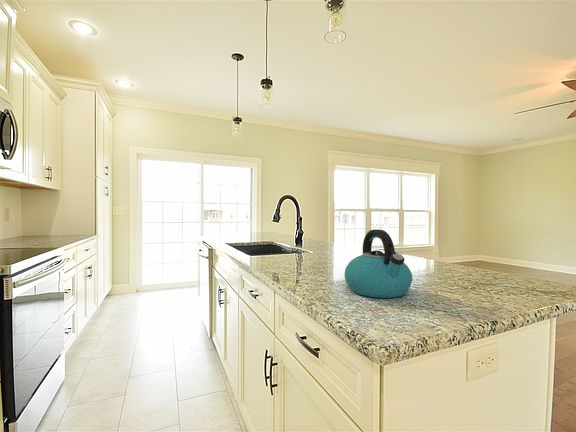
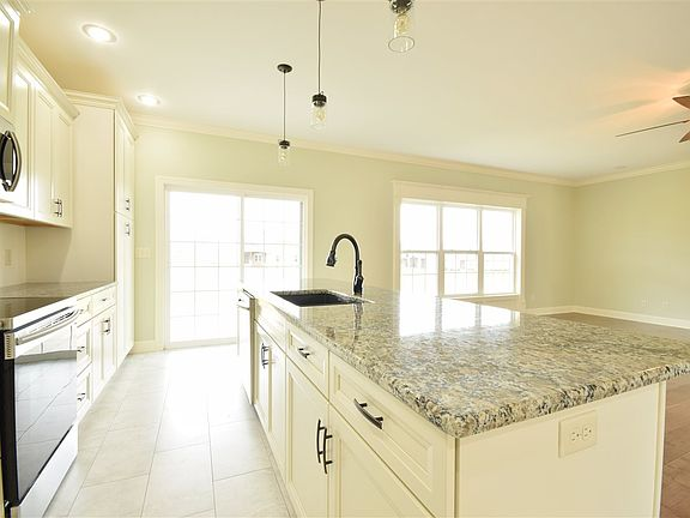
- kettle [344,228,413,299]
